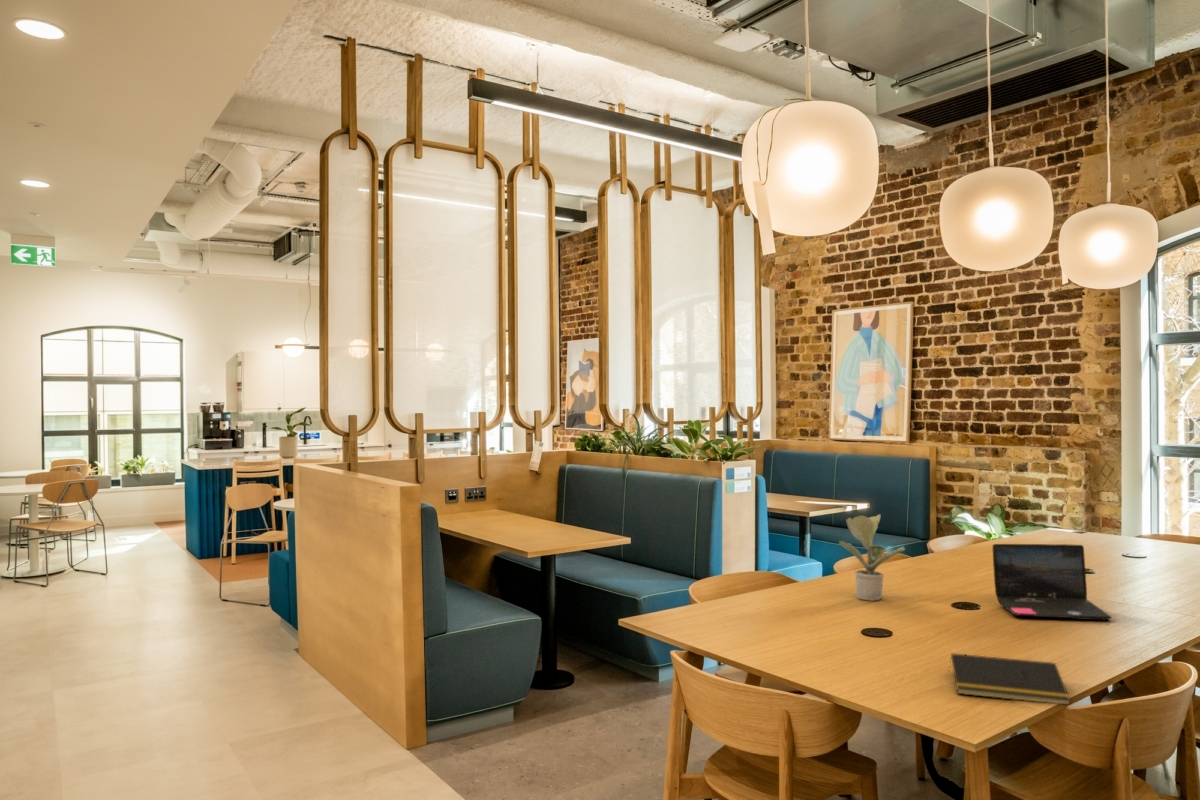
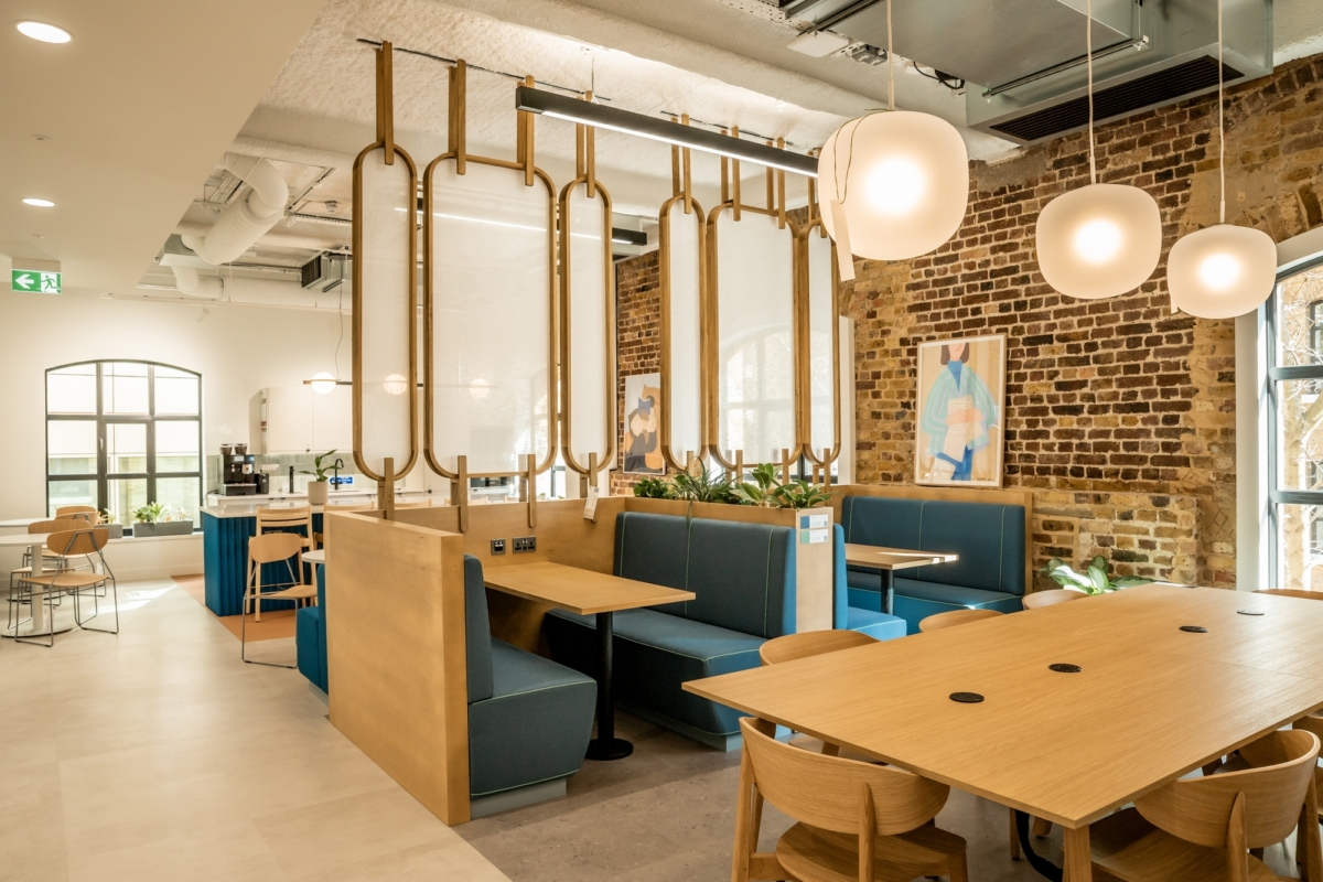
- notepad [948,652,1072,705]
- laptop [991,543,1113,621]
- potted plant [838,513,906,602]
